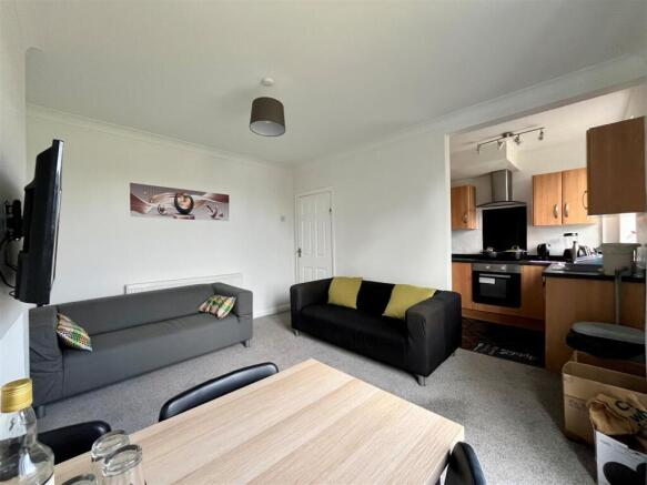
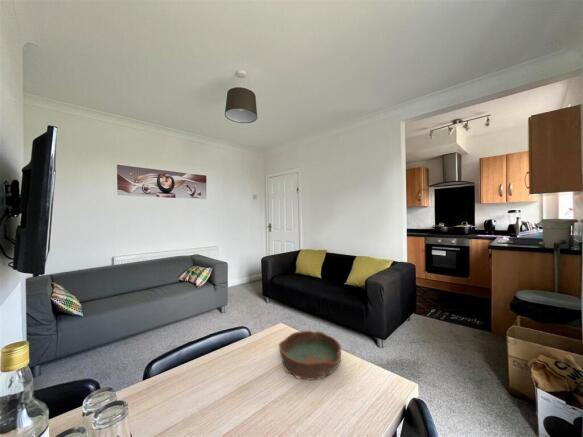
+ bowl [278,330,342,381]
